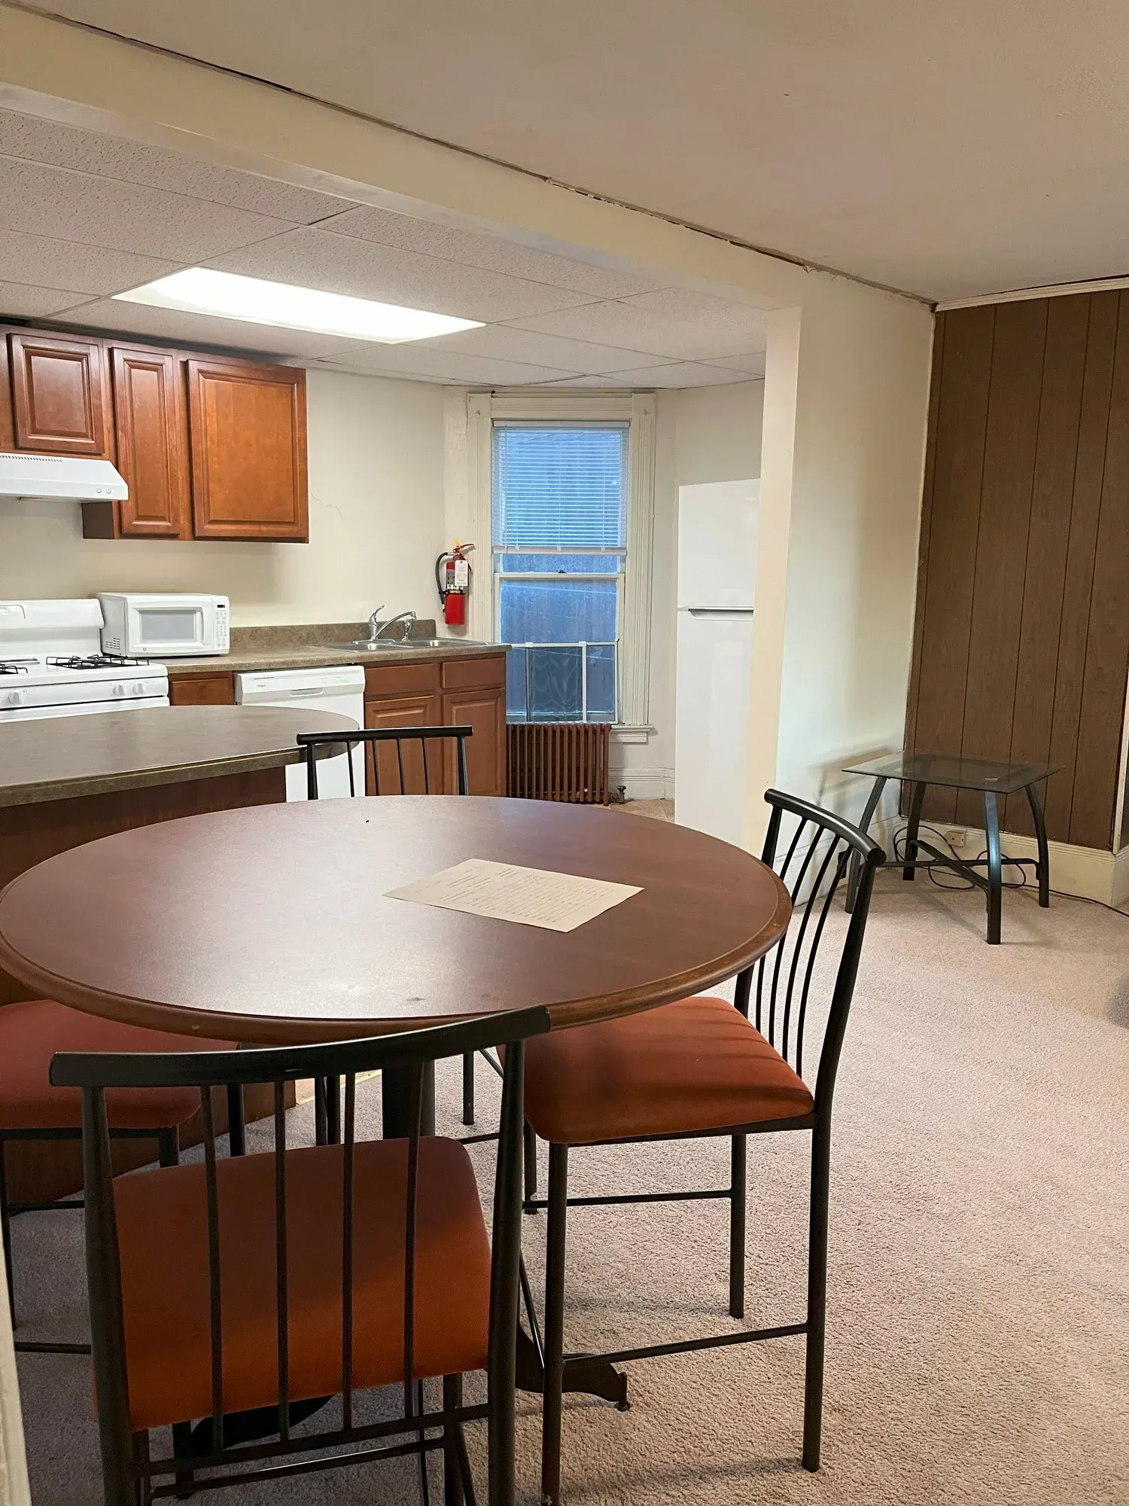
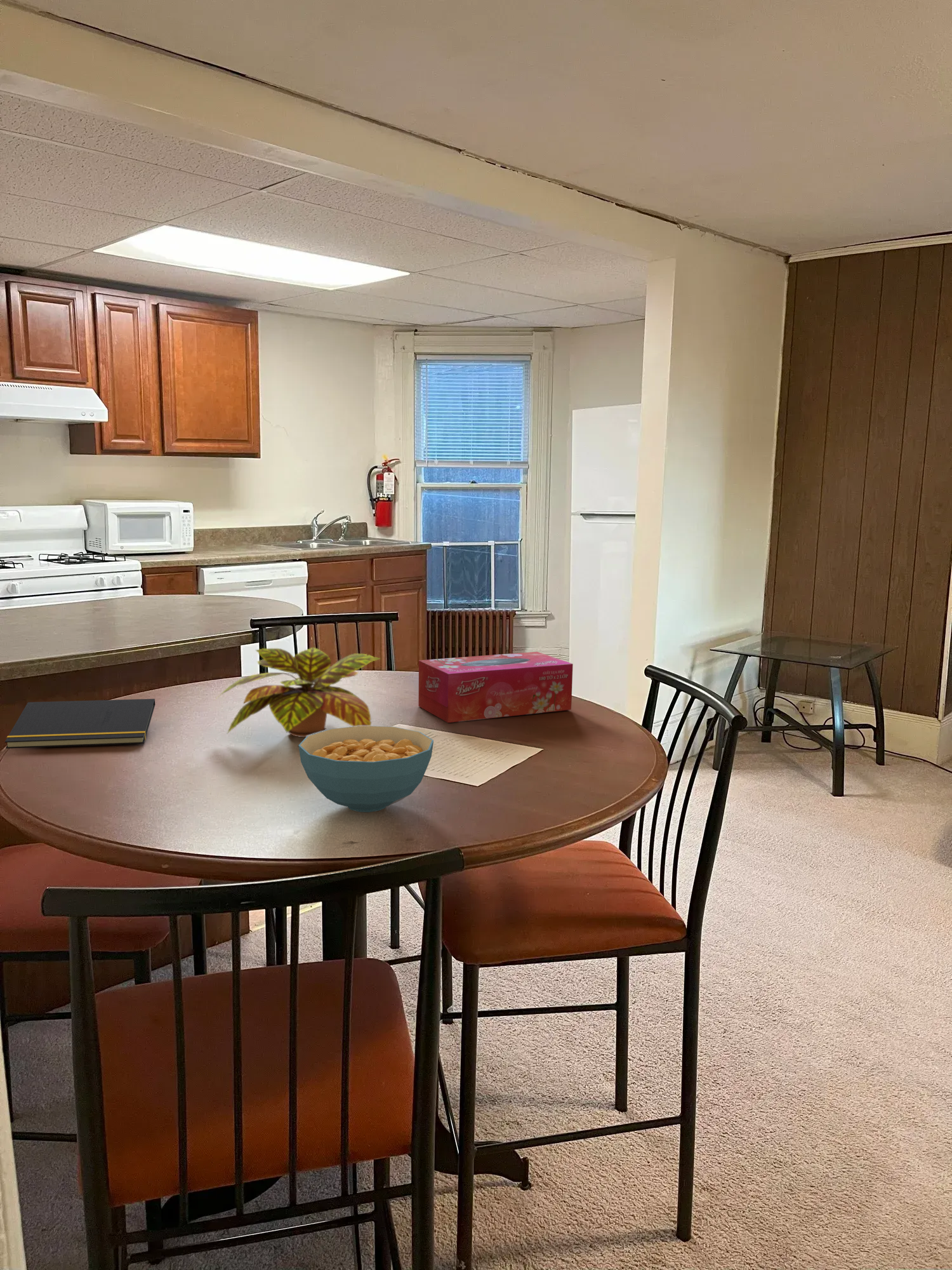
+ notepad [4,698,155,749]
+ plant [212,646,381,738]
+ cereal bowl [298,725,434,813]
+ tissue box [418,651,574,723]
